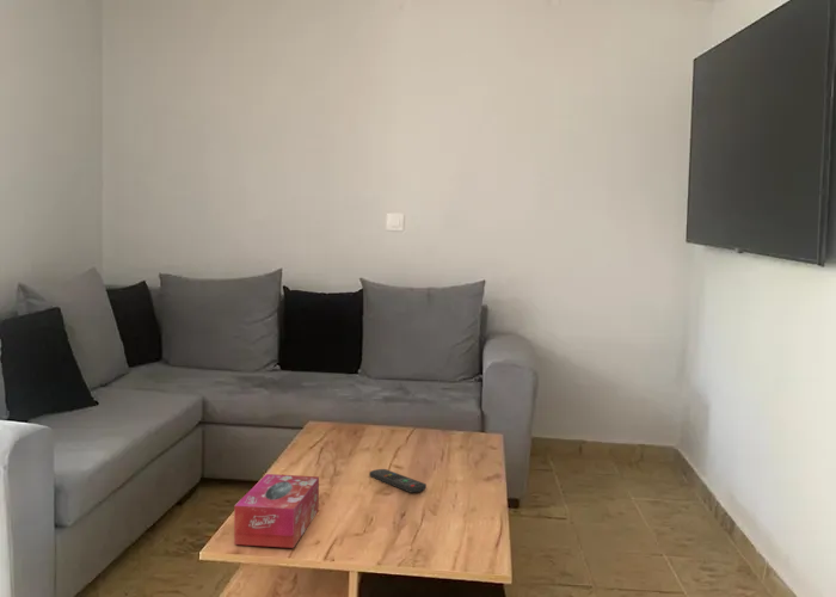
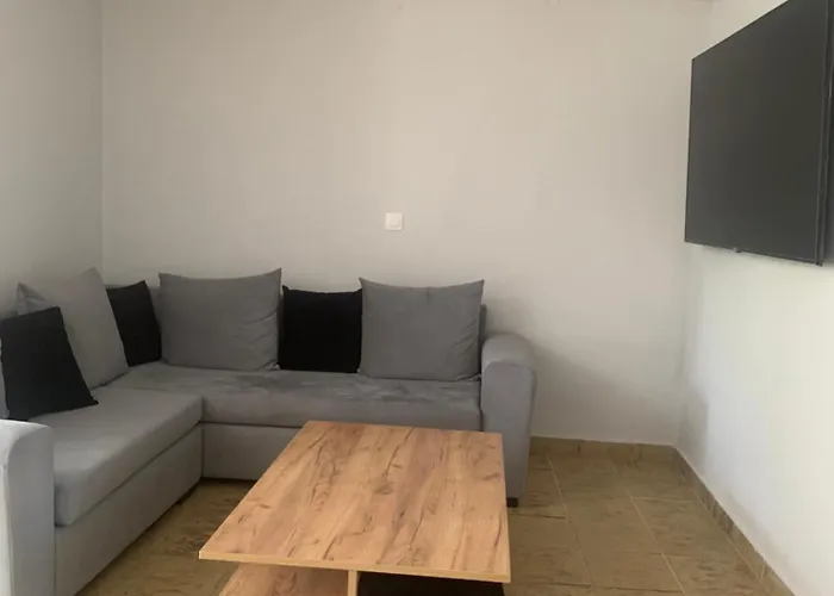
- tissue box [233,473,320,549]
- remote control [368,468,428,493]
